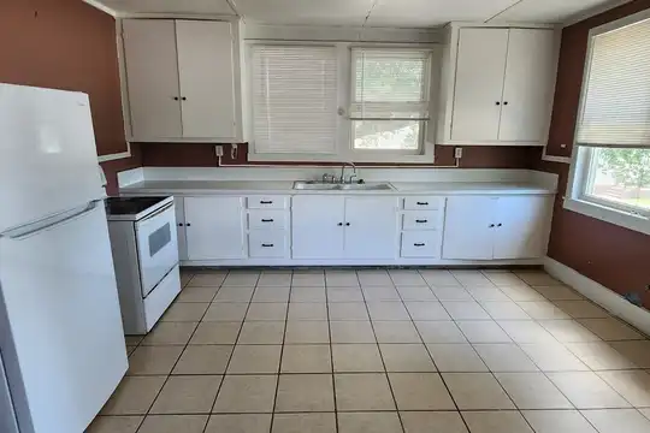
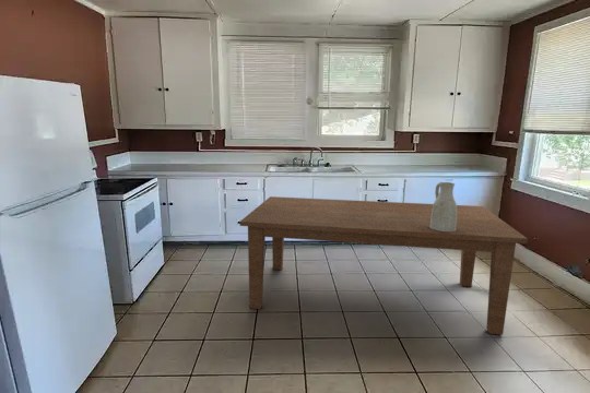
+ dining table [239,195,529,335]
+ ceramic pitcher [429,181,458,233]
